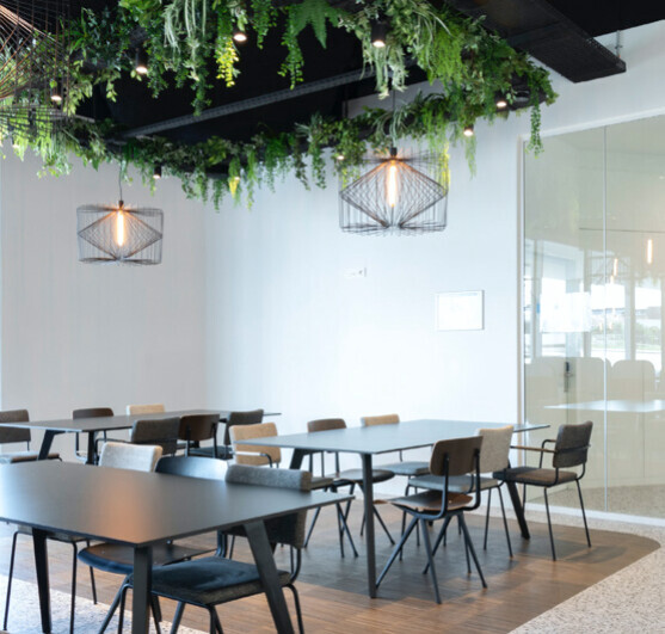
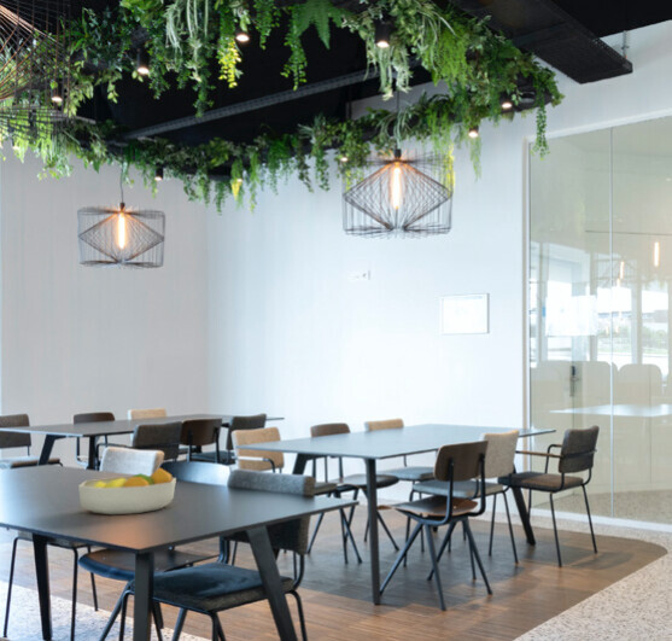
+ fruit bowl [77,466,177,515]
